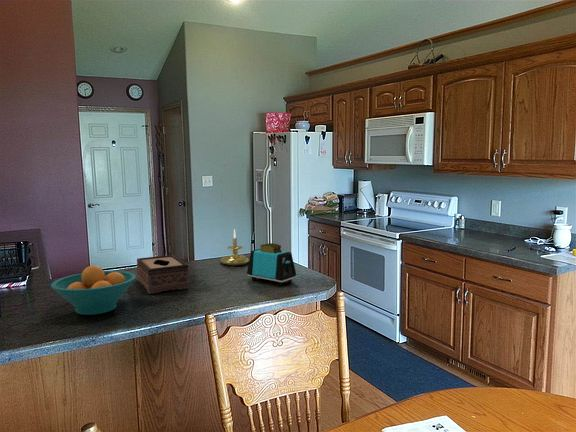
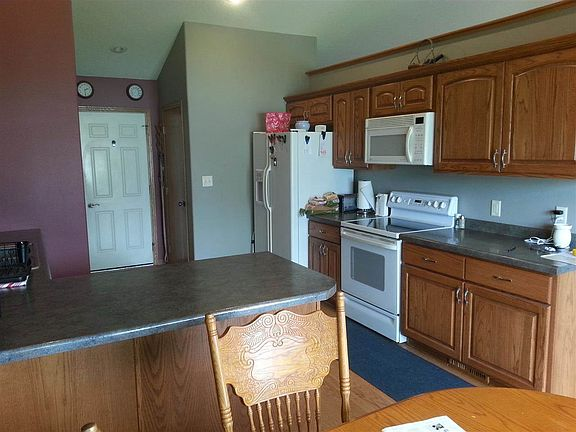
- tissue box [136,254,190,295]
- toaster [246,242,297,286]
- candle holder [220,228,249,267]
- fruit bowl [50,265,137,316]
